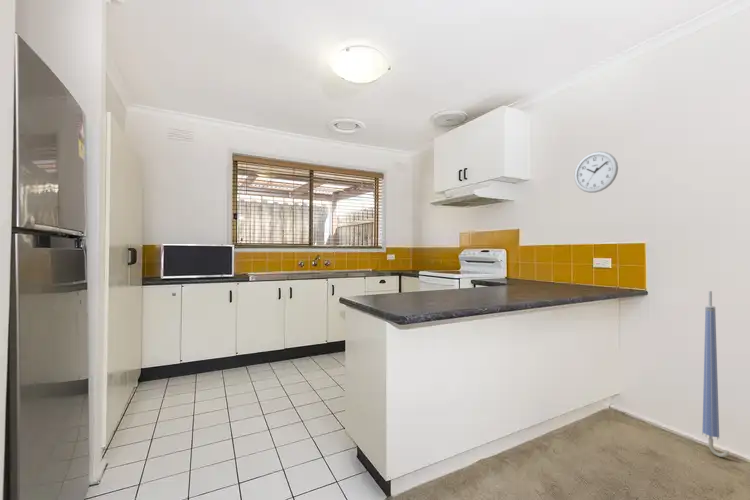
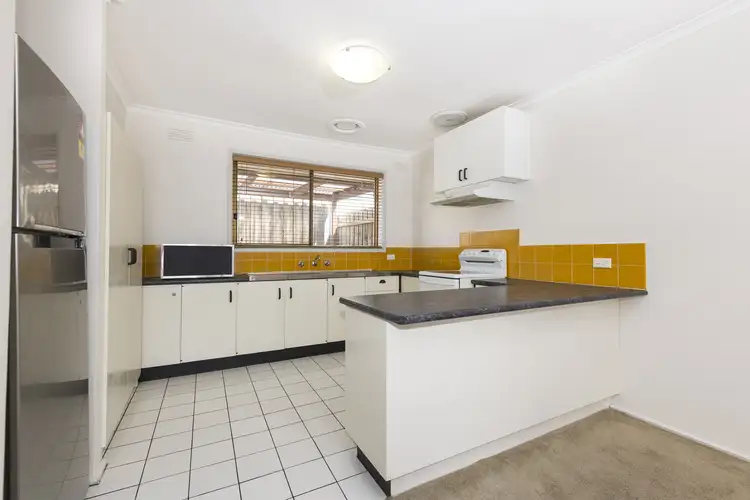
- umbrella [701,290,730,458]
- wall clock [573,150,619,194]
